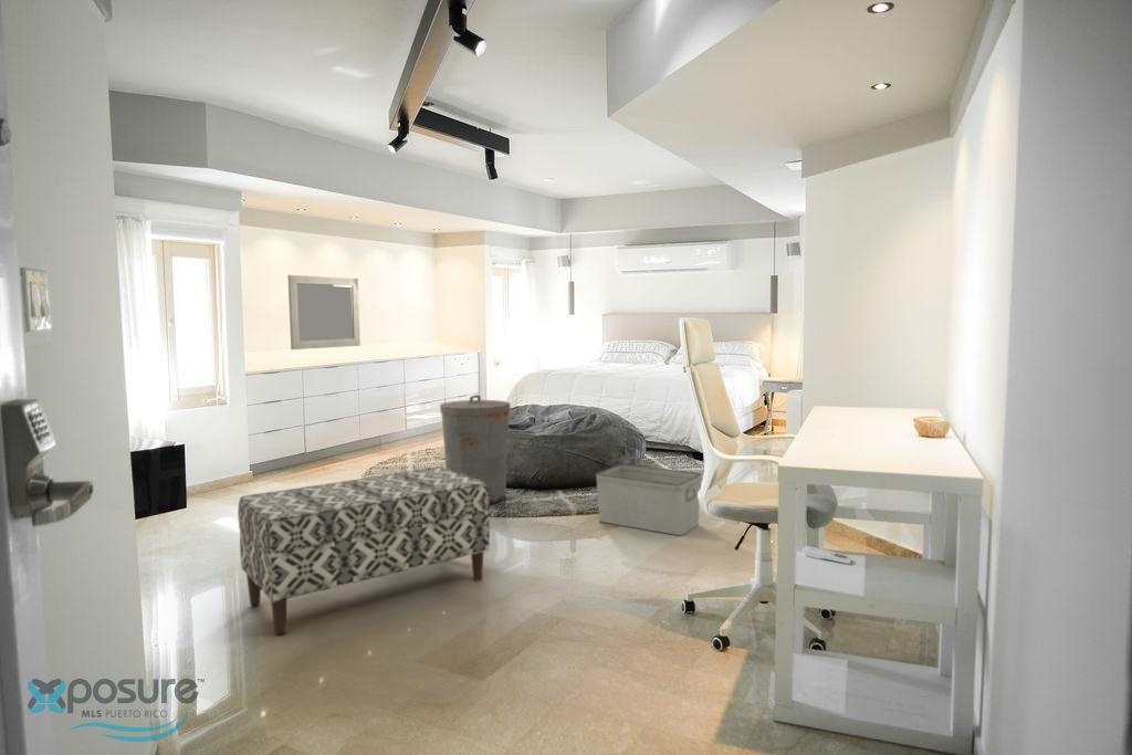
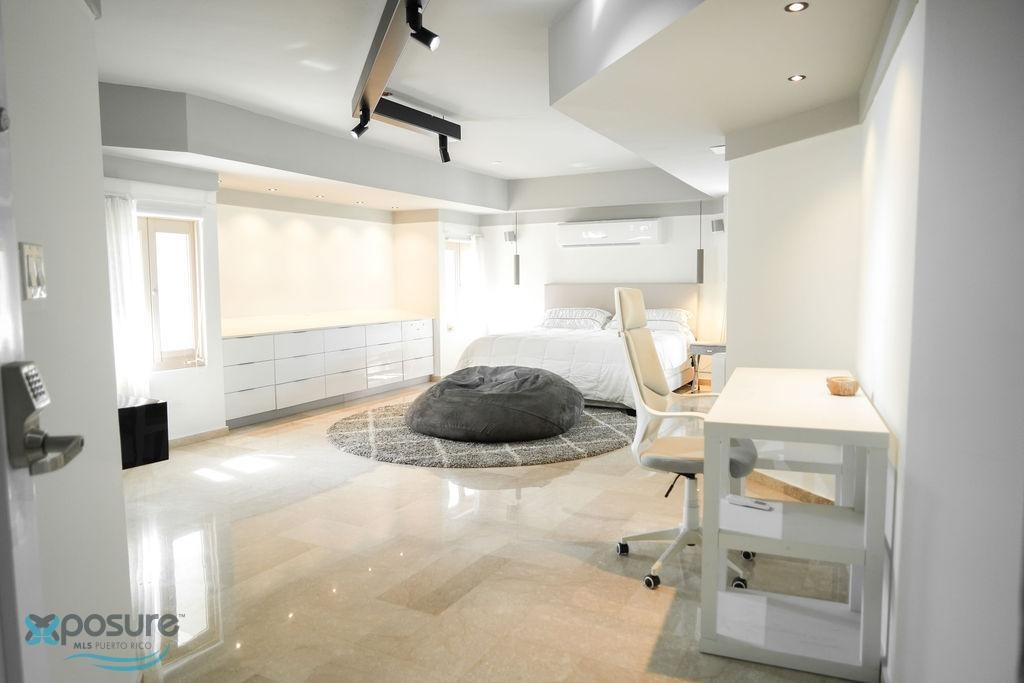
- home mirror [286,274,361,350]
- bench [237,466,491,636]
- trash can [439,394,512,505]
- storage bin [595,463,702,536]
